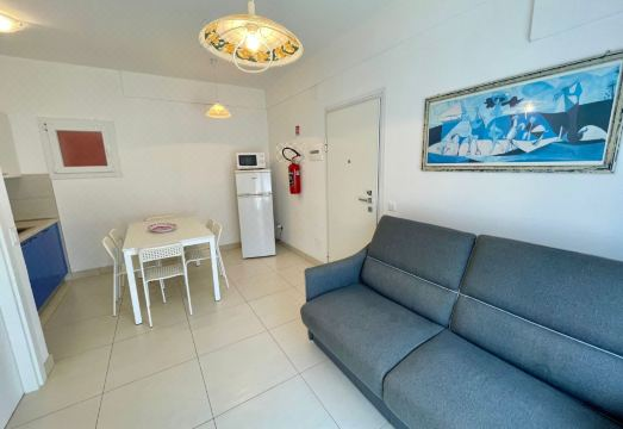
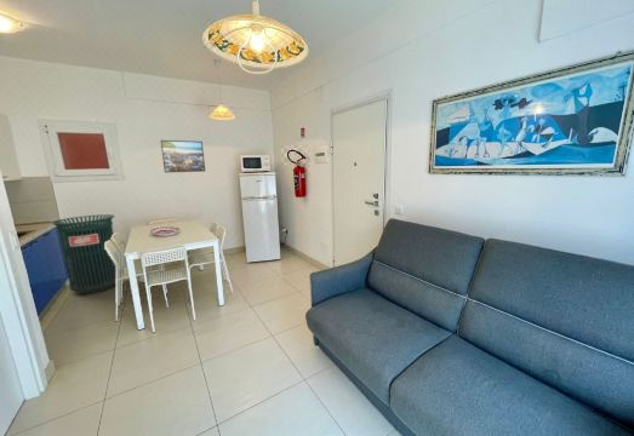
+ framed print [159,139,206,173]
+ trash can [50,213,116,296]
